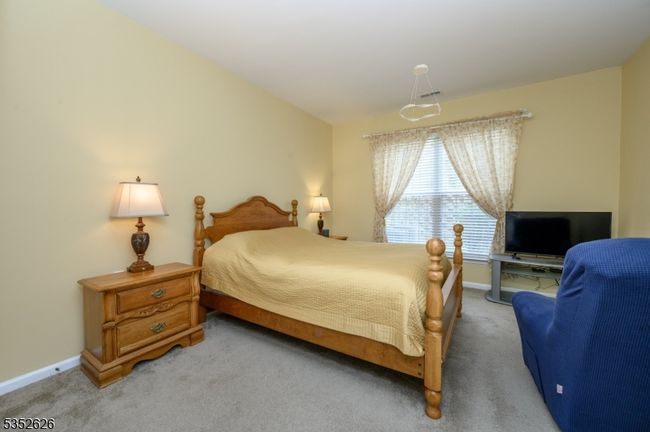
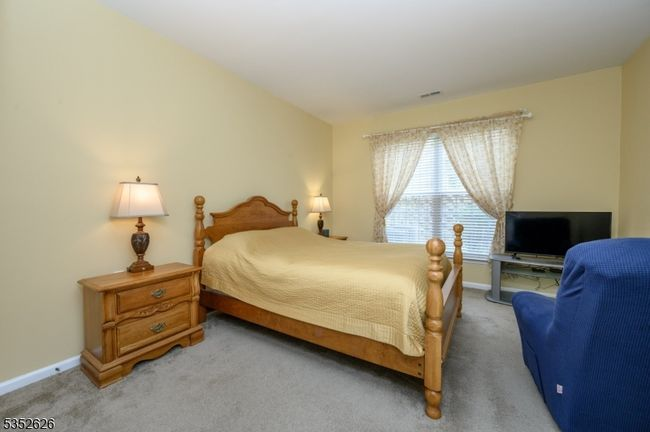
- ceiling light [399,64,442,122]
